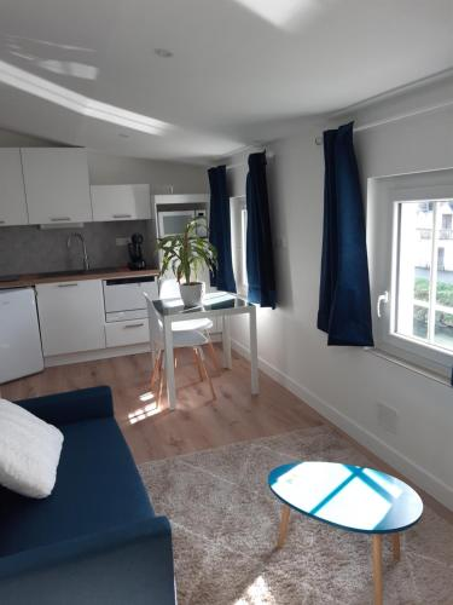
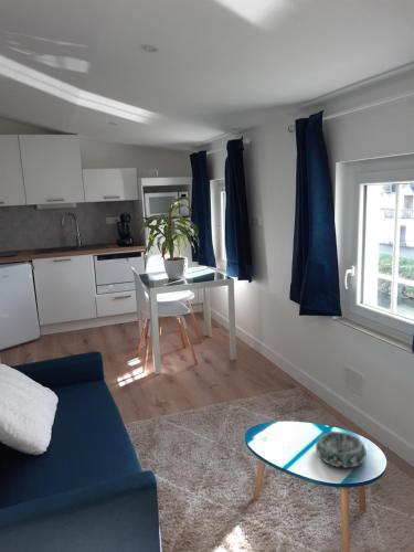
+ decorative bowl [315,431,368,469]
